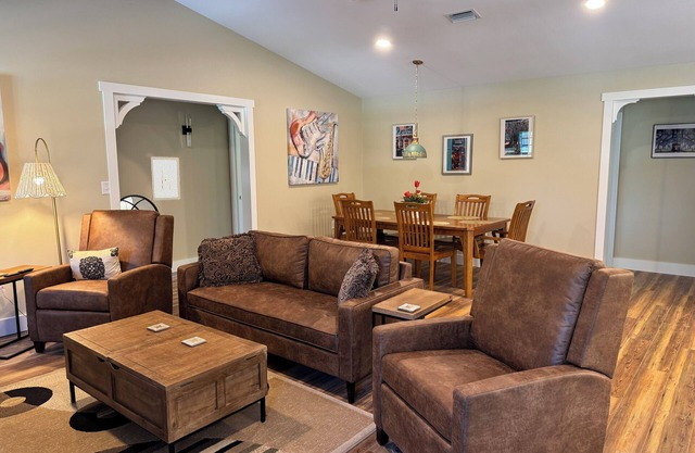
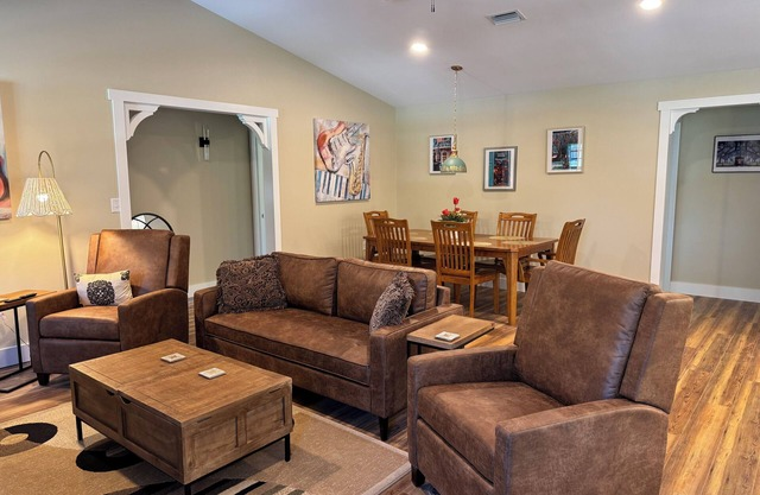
- wall art [149,155,181,201]
